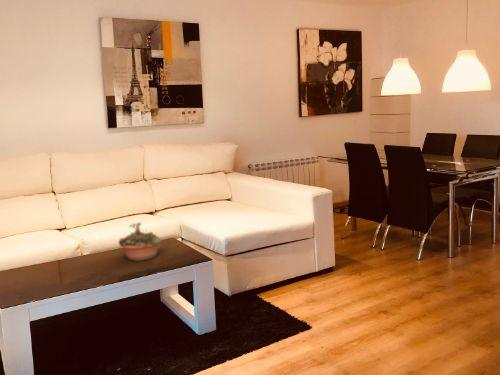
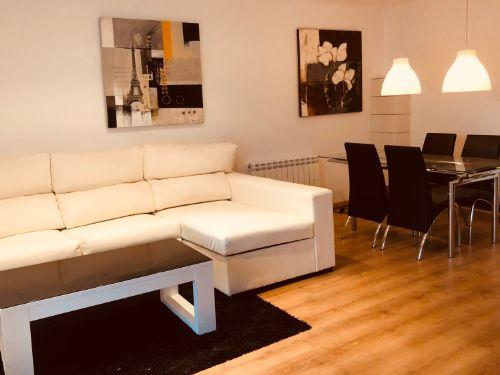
- succulent planter [118,221,162,261]
